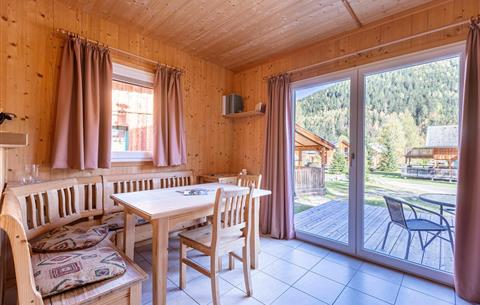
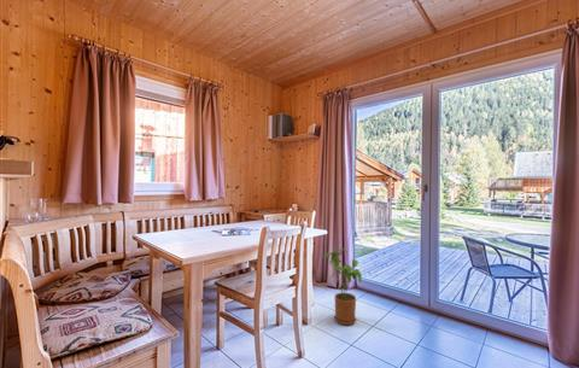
+ house plant [322,247,363,326]
